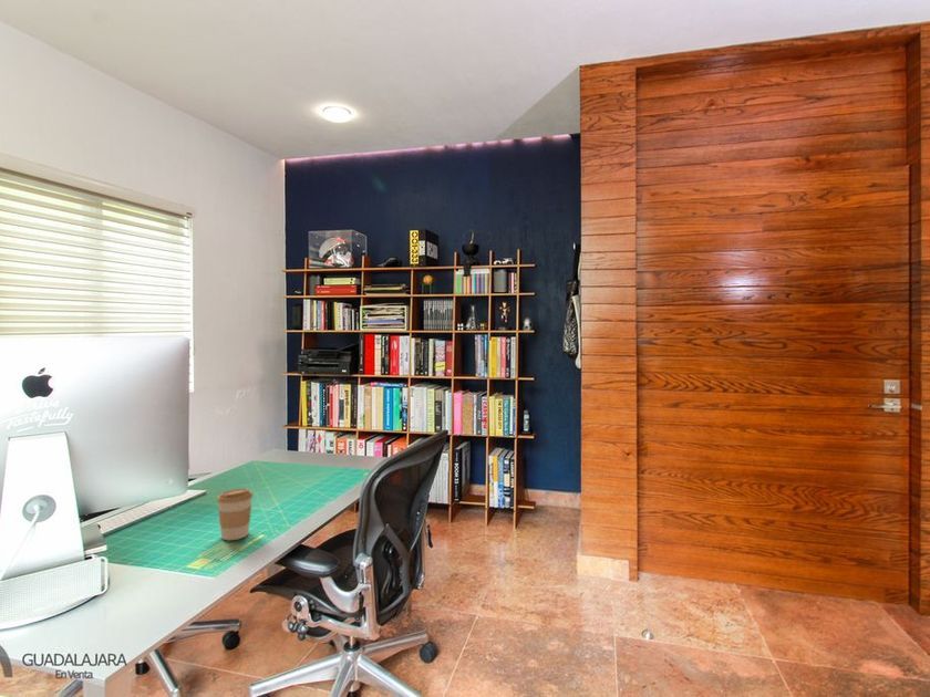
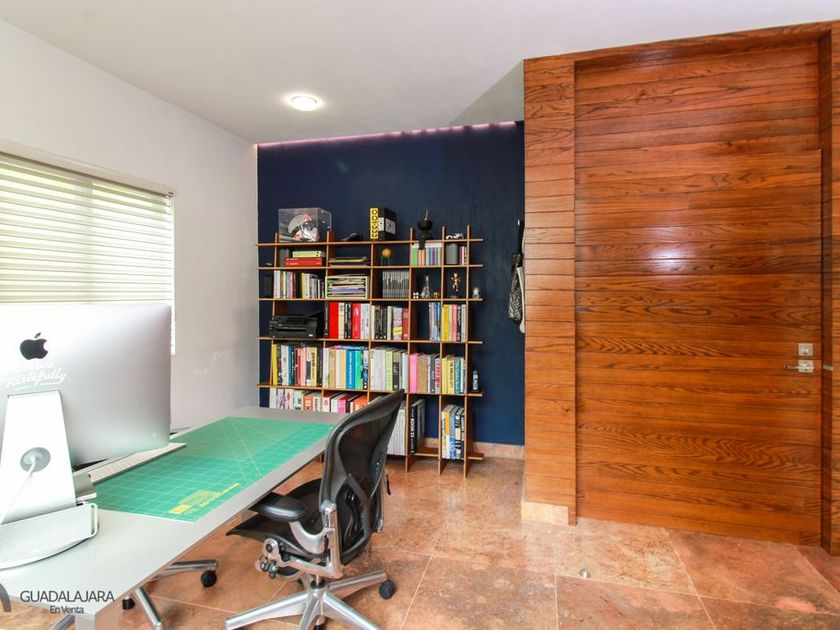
- coffee cup [216,488,254,541]
